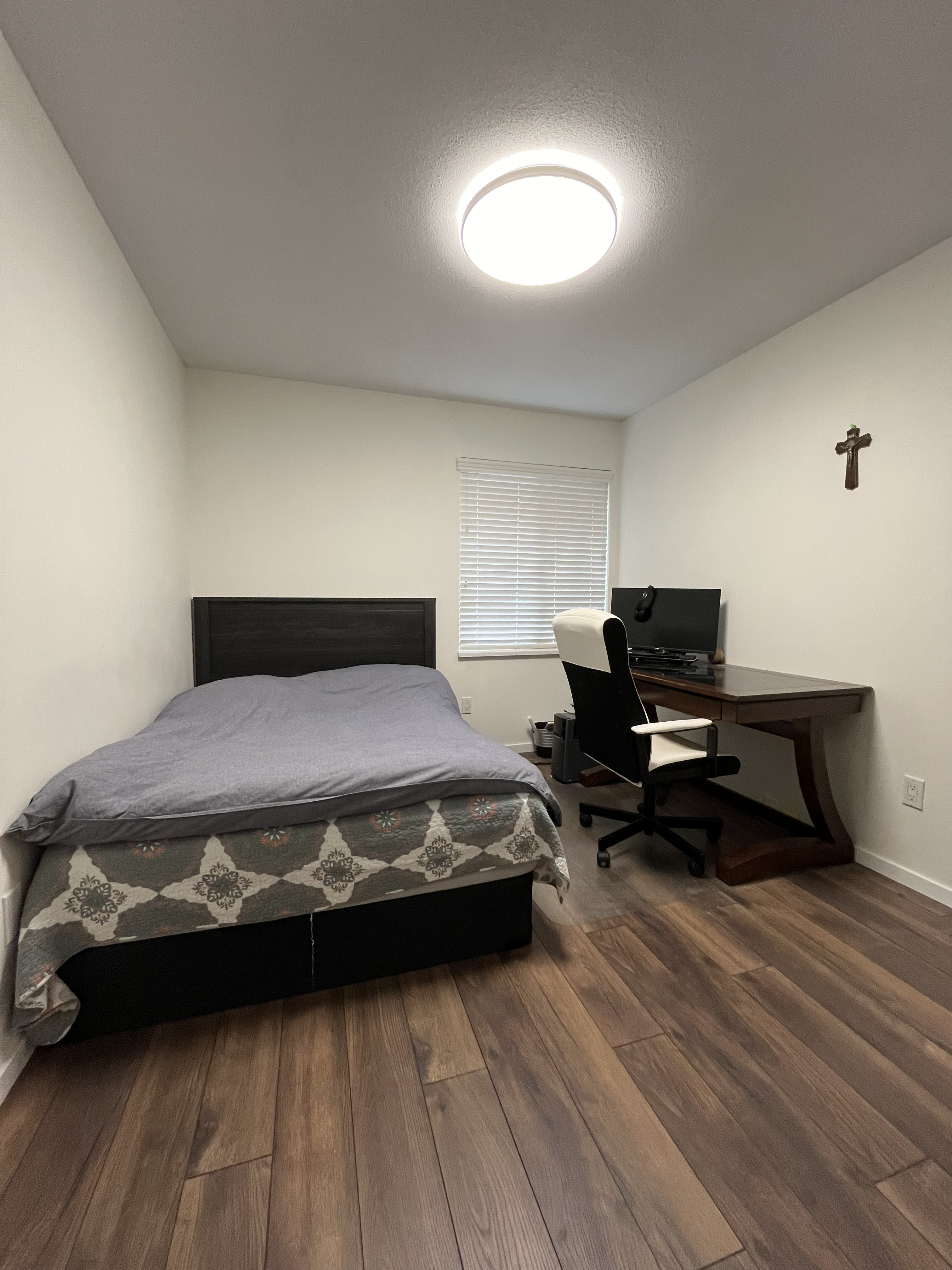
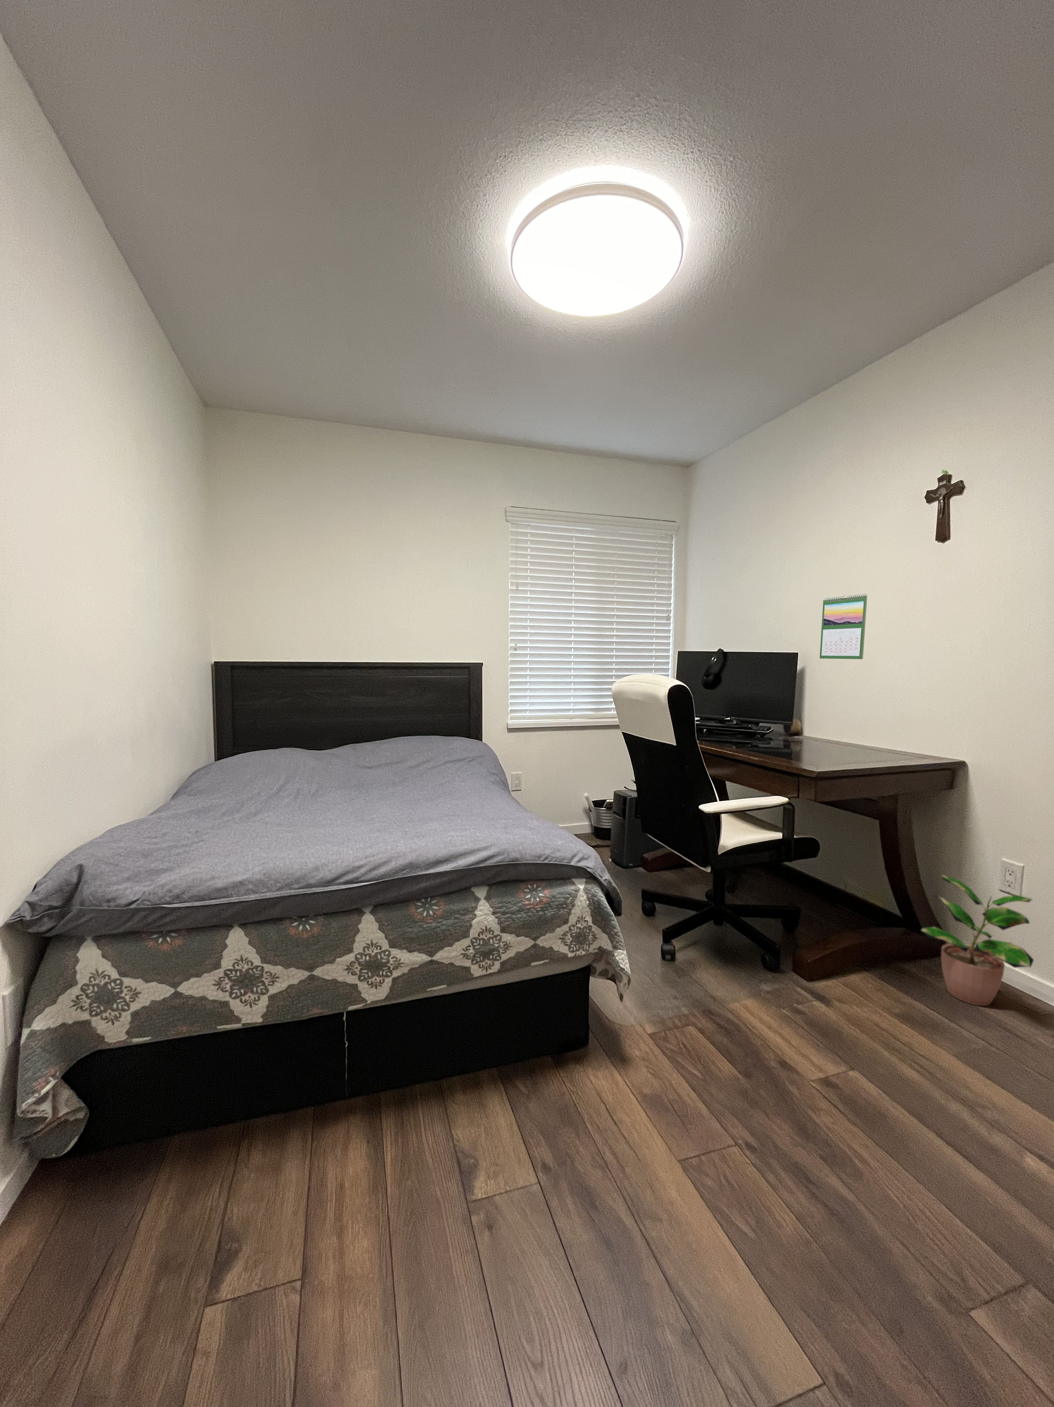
+ calendar [819,594,868,659]
+ potted plant [920,874,1034,1006]
